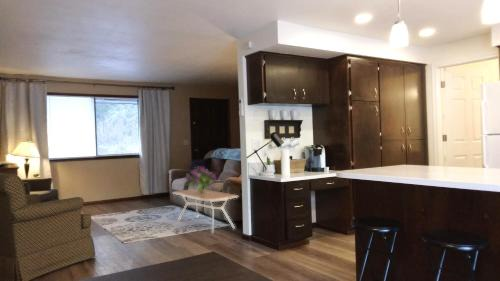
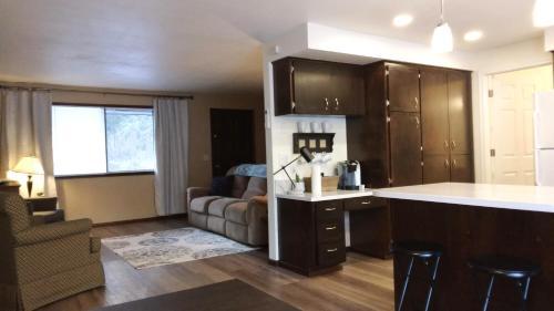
- bouquet [184,165,218,195]
- coffee table [172,188,239,234]
